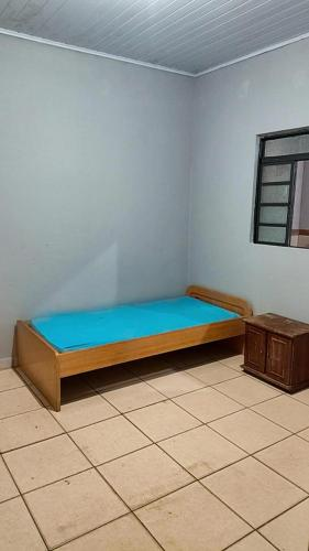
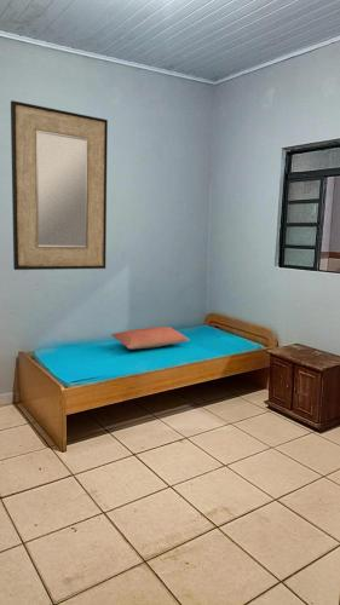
+ home mirror [10,99,109,271]
+ pillow [110,325,190,350]
